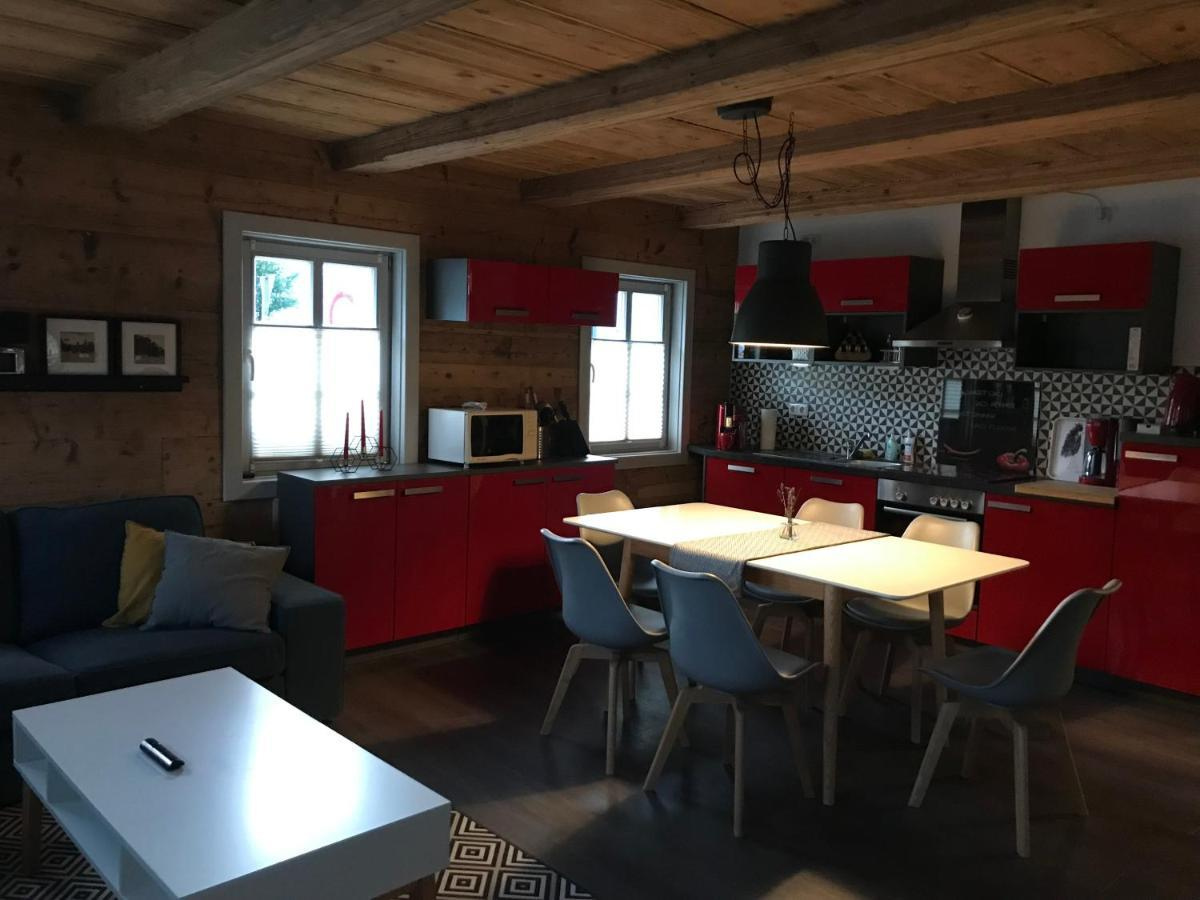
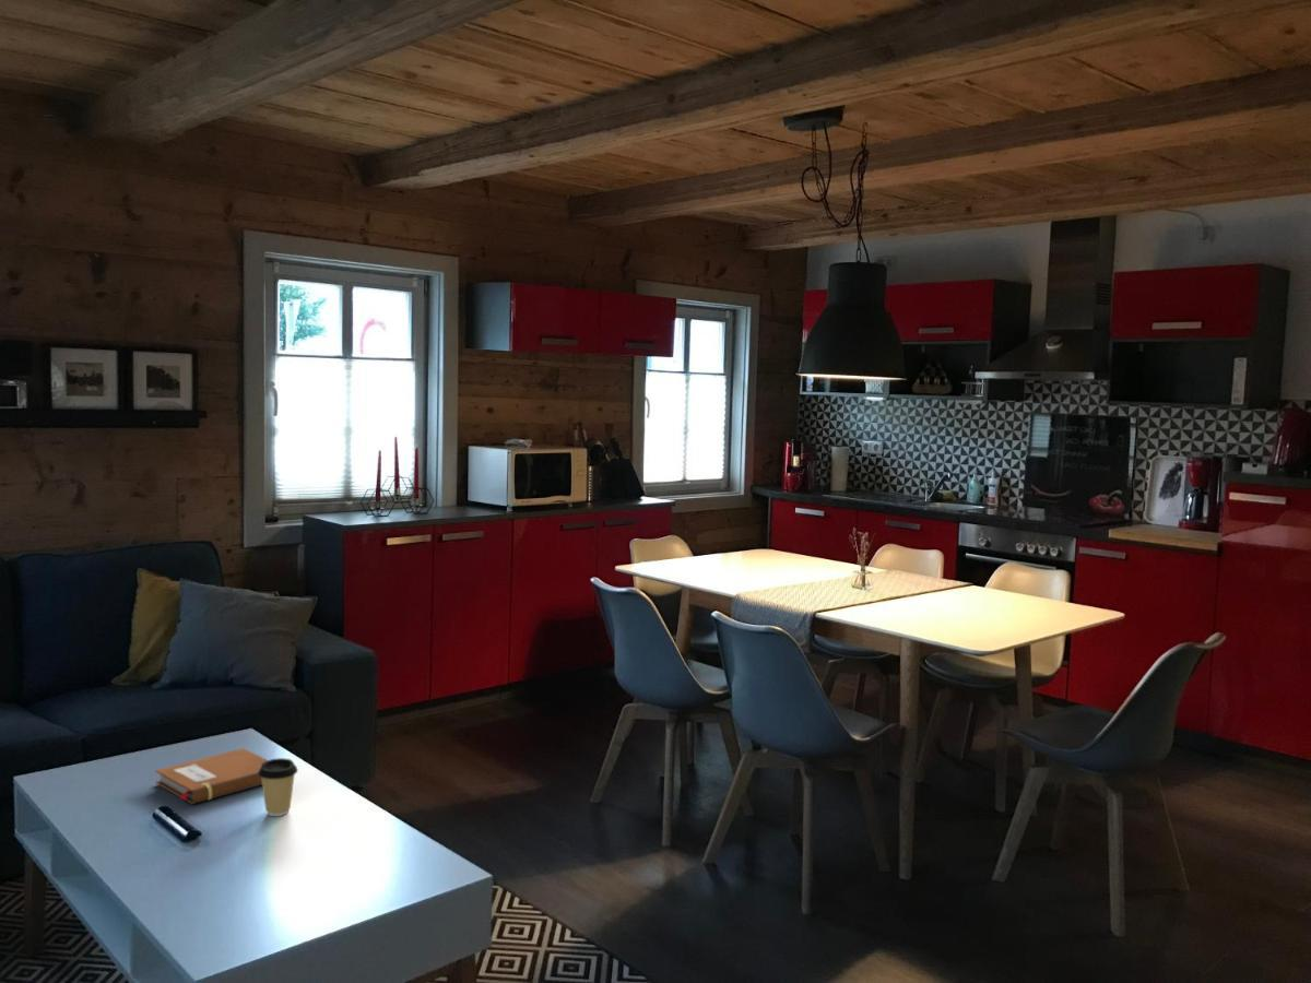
+ notebook [154,747,269,805]
+ coffee cup [258,757,299,817]
